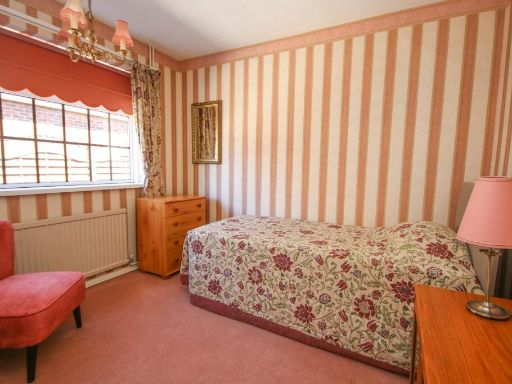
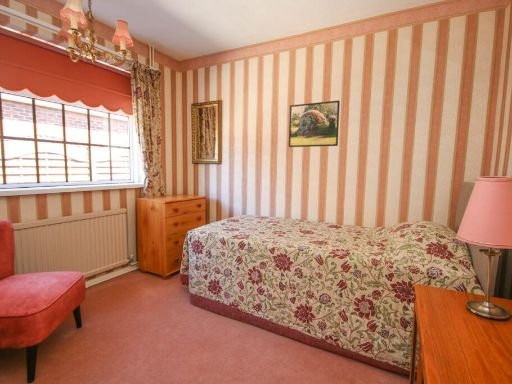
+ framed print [288,99,341,148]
